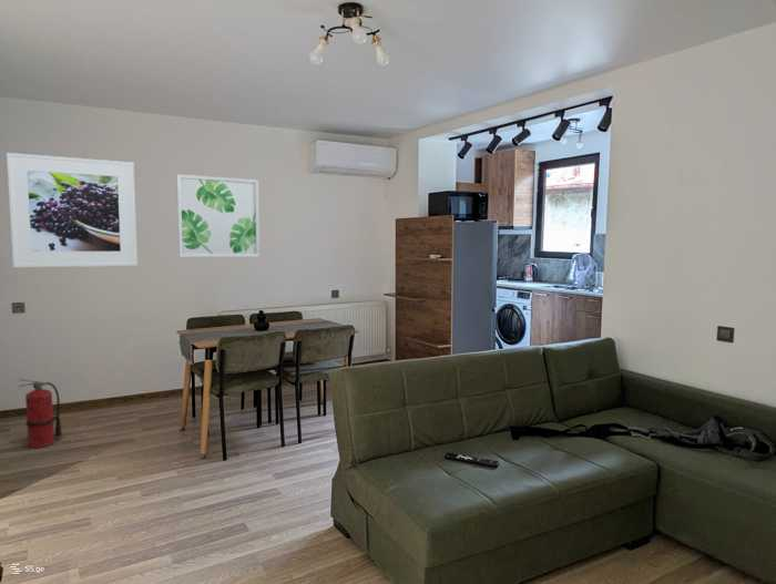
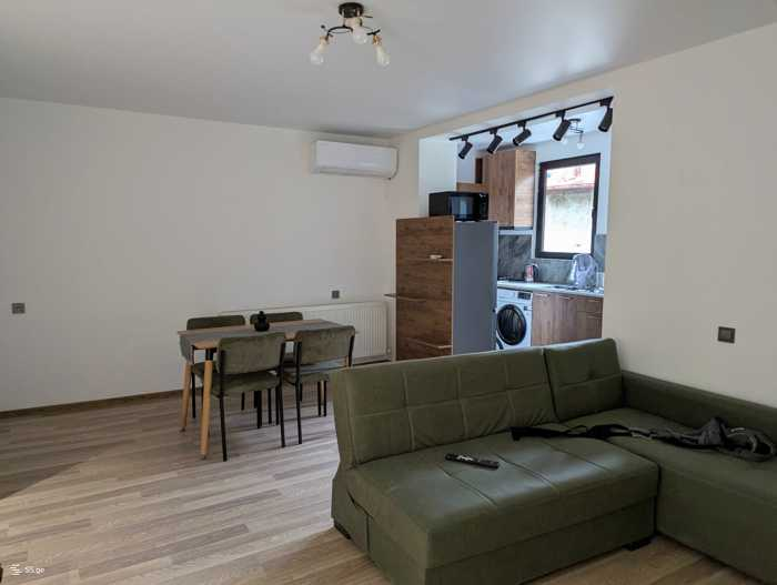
- fire extinguisher [18,378,63,449]
- wall art [175,173,261,258]
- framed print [6,152,139,268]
